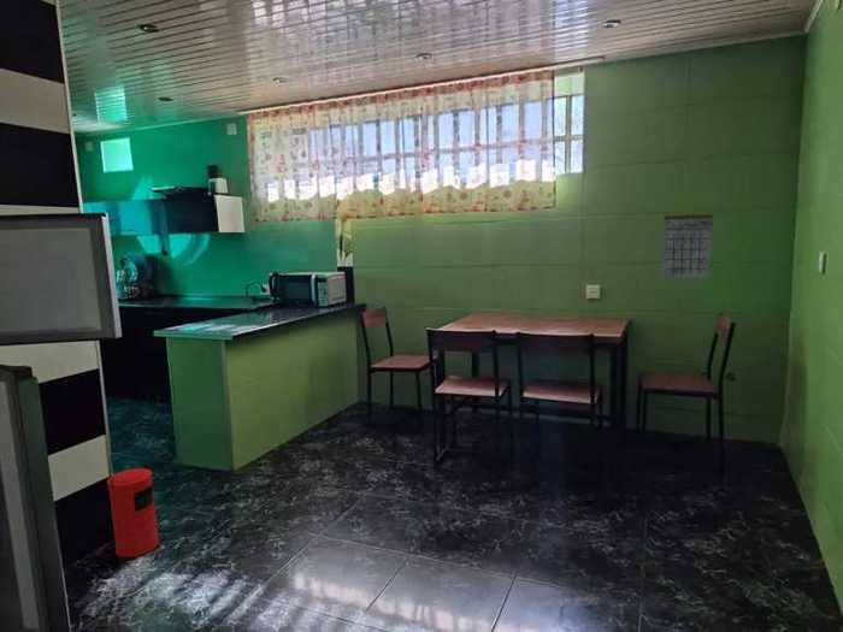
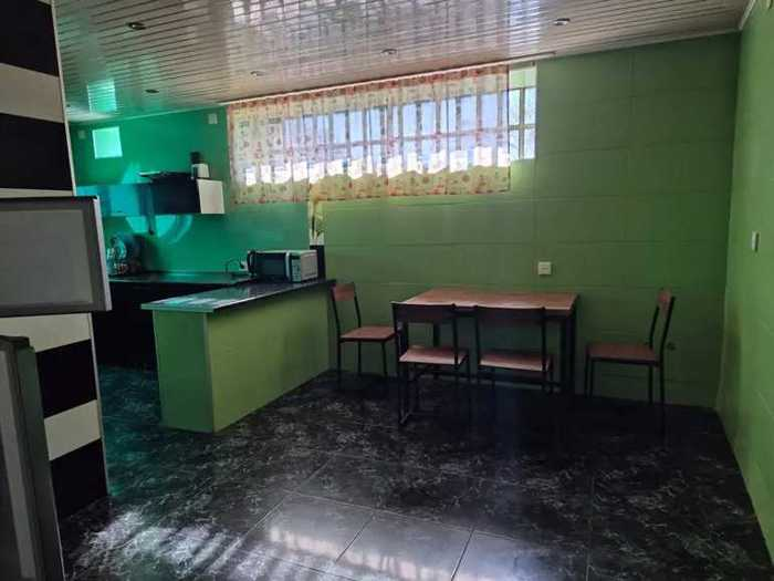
- calendar [661,199,714,279]
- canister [106,449,160,559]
